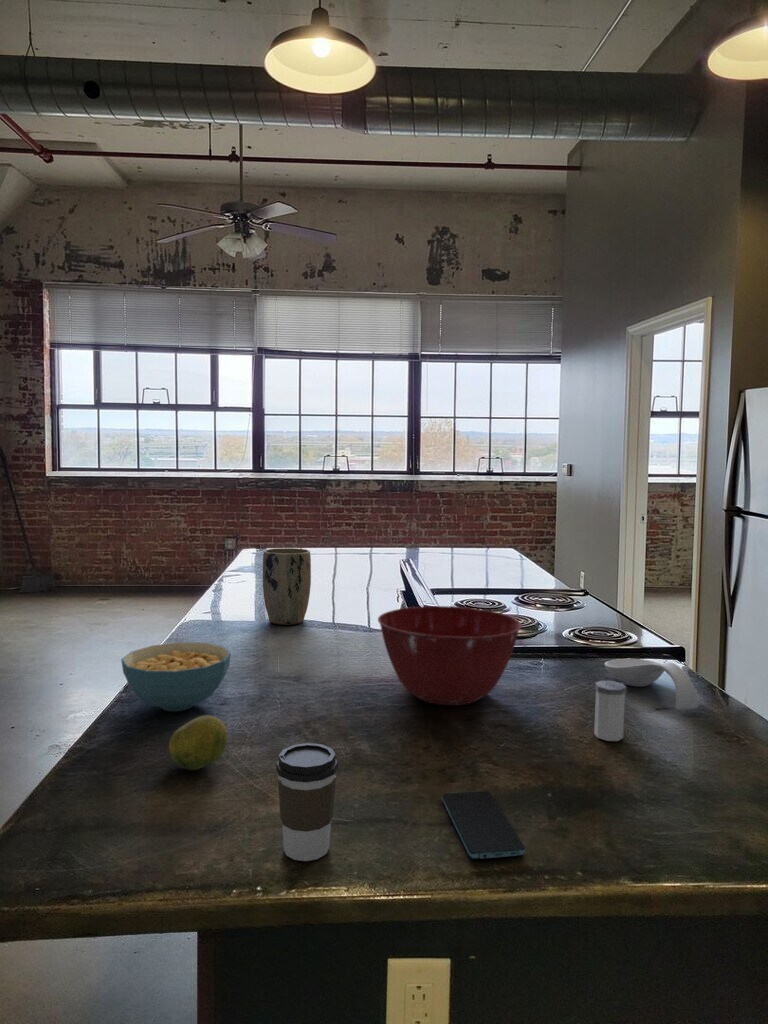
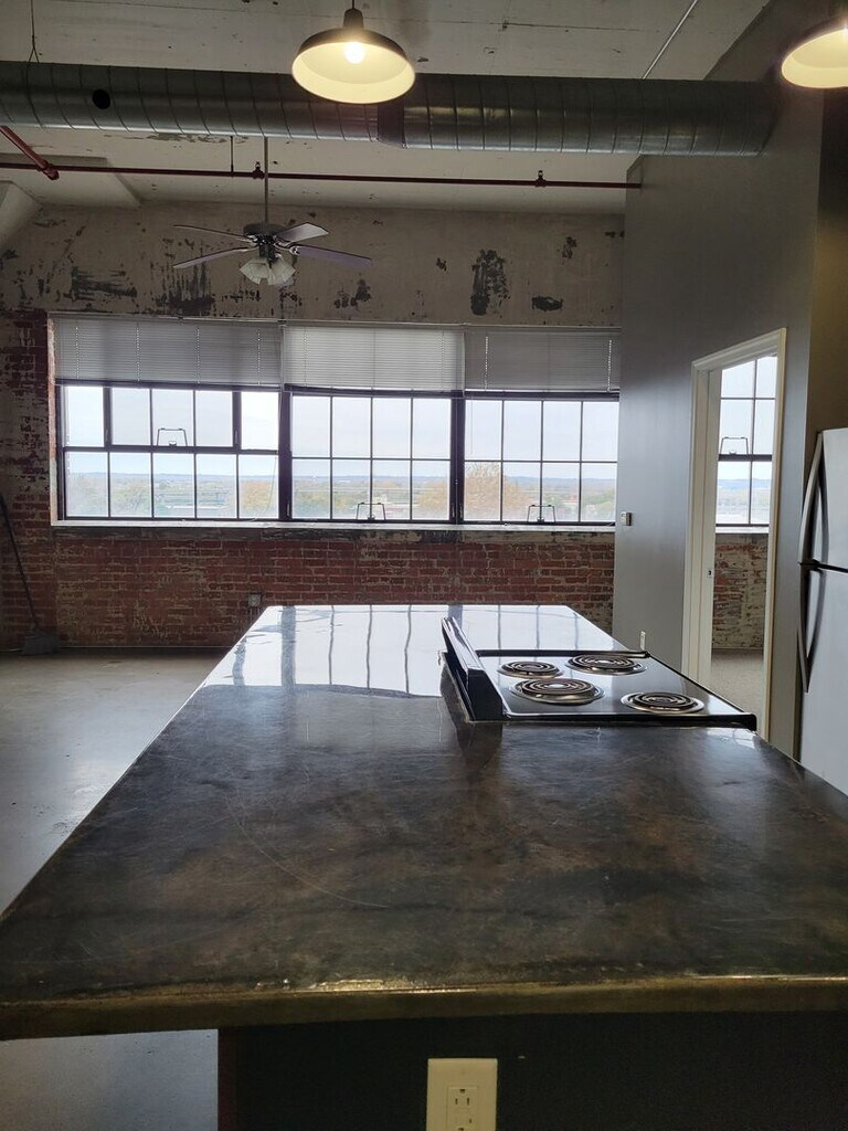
- fruit [168,714,228,771]
- cereal bowl [120,642,232,712]
- mixing bowl [377,605,522,706]
- spoon rest [604,658,699,711]
- salt shaker [593,680,628,742]
- plant pot [262,547,312,626]
- smartphone [441,790,526,860]
- coffee cup [275,742,339,862]
